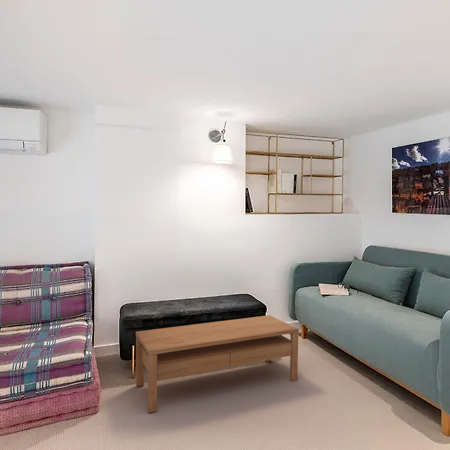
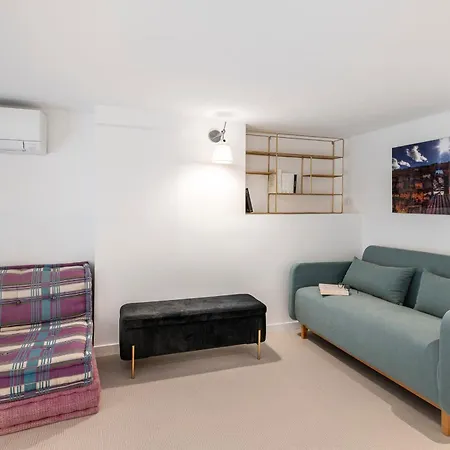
- coffee table [135,314,300,414]
